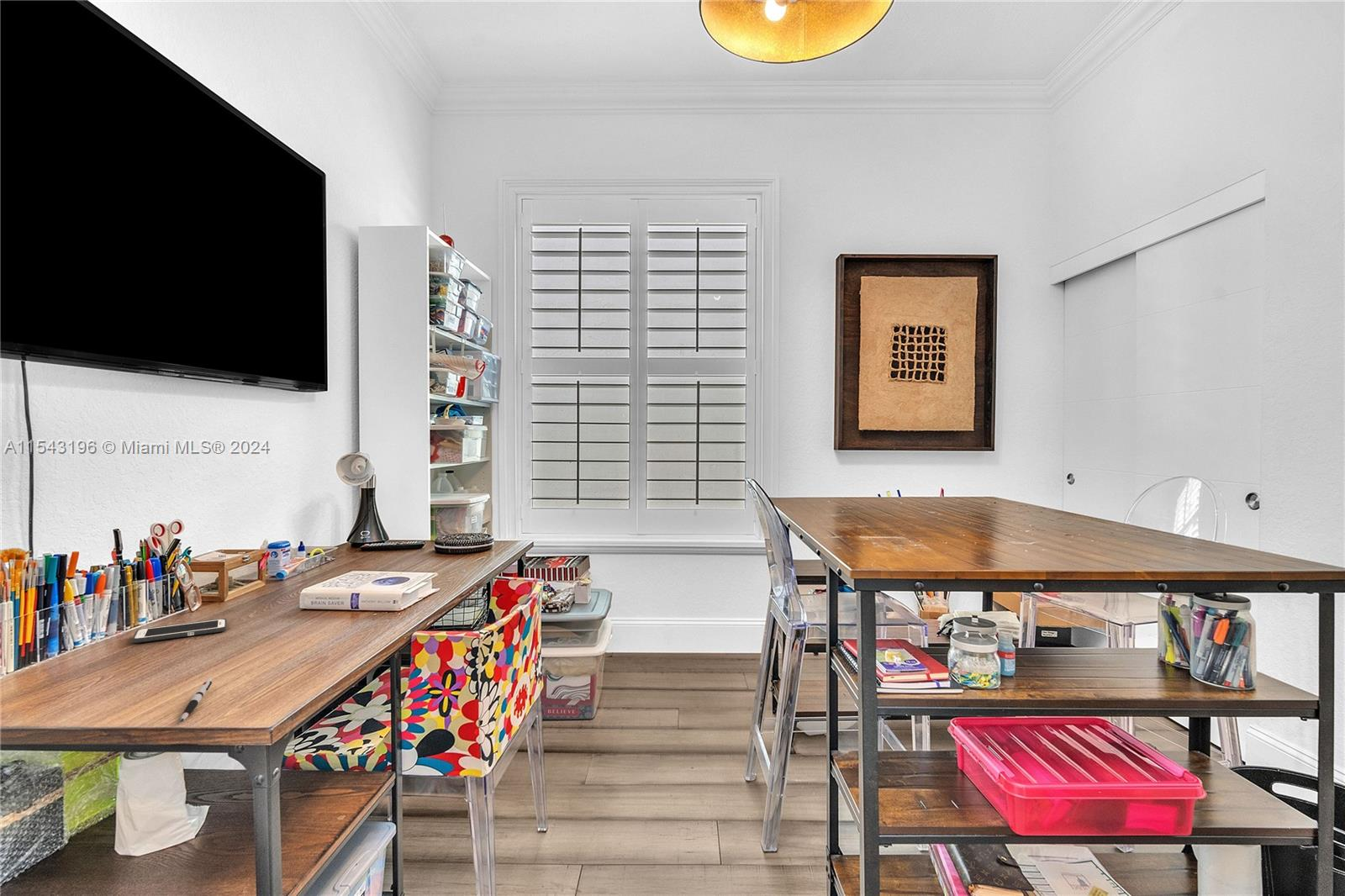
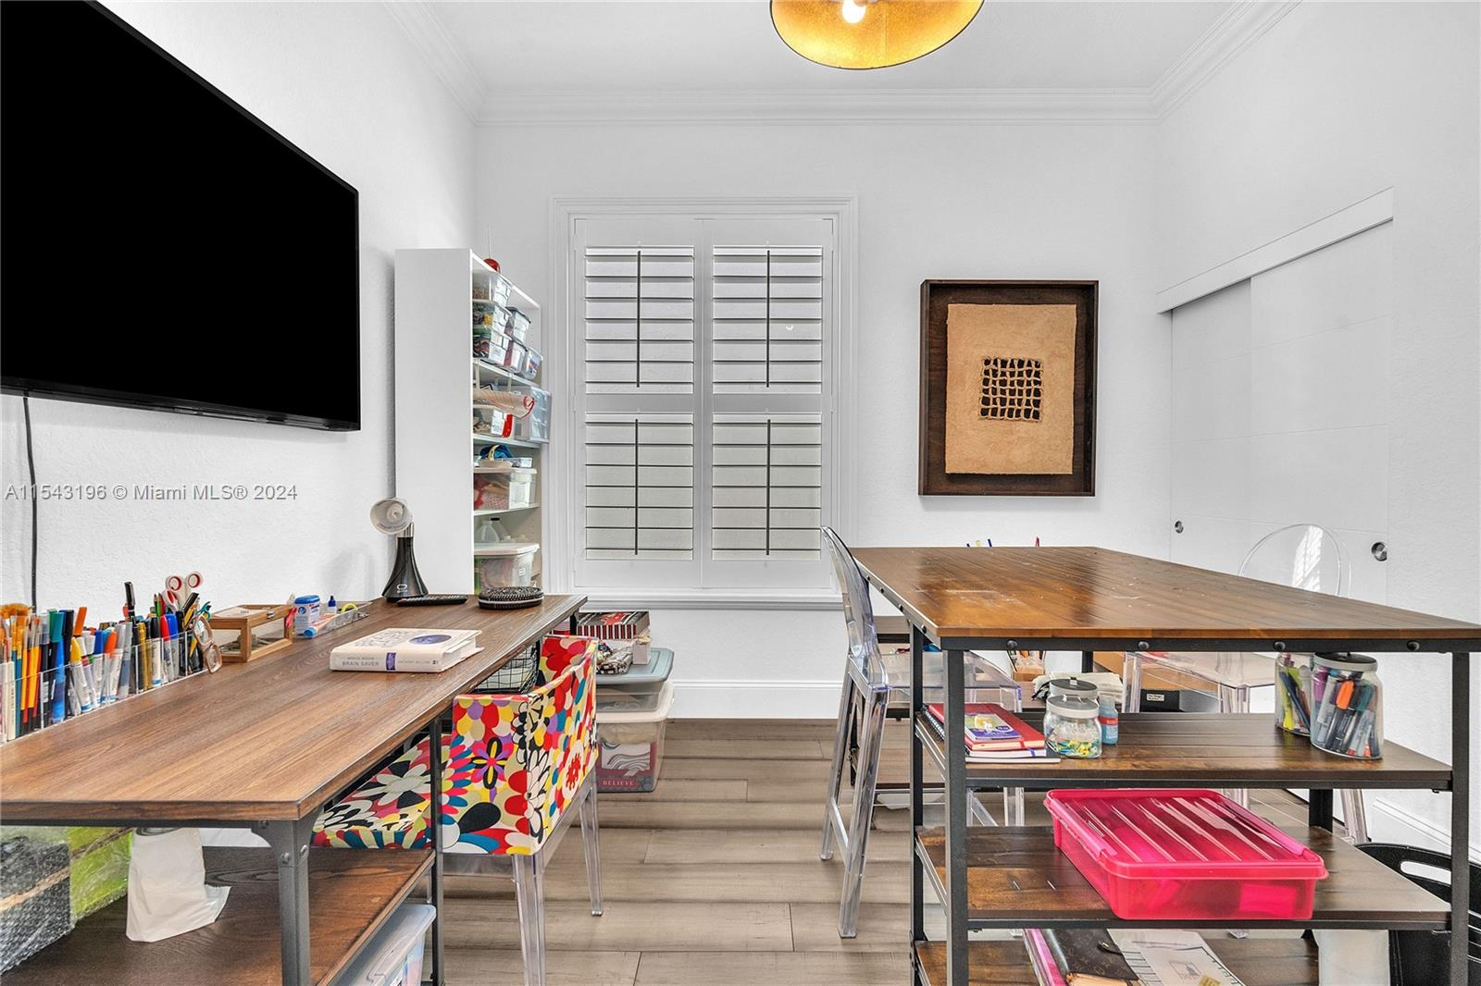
- cell phone [131,618,228,644]
- pen [180,677,213,722]
